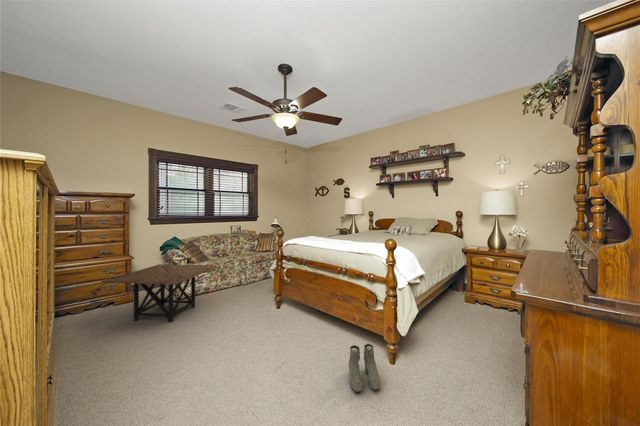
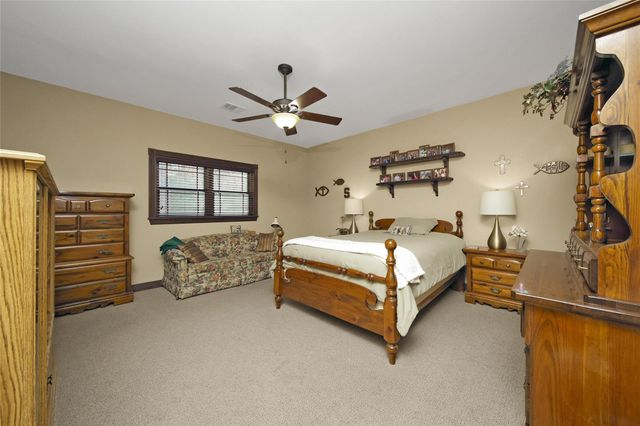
- boots [347,343,381,393]
- side table [100,263,218,323]
